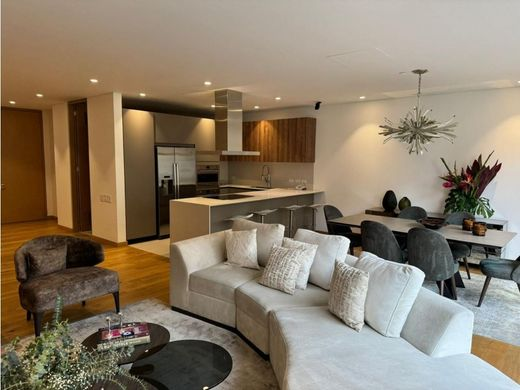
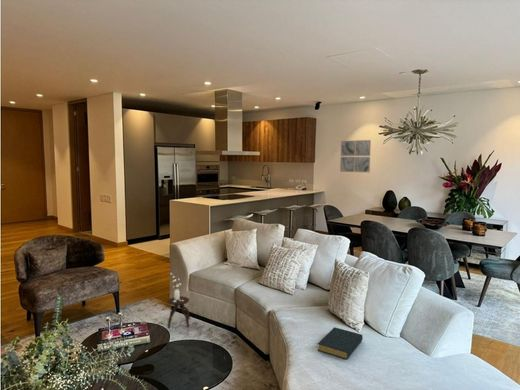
+ hardback book [317,326,364,360]
+ wall art [339,139,372,173]
+ side table [167,272,191,329]
